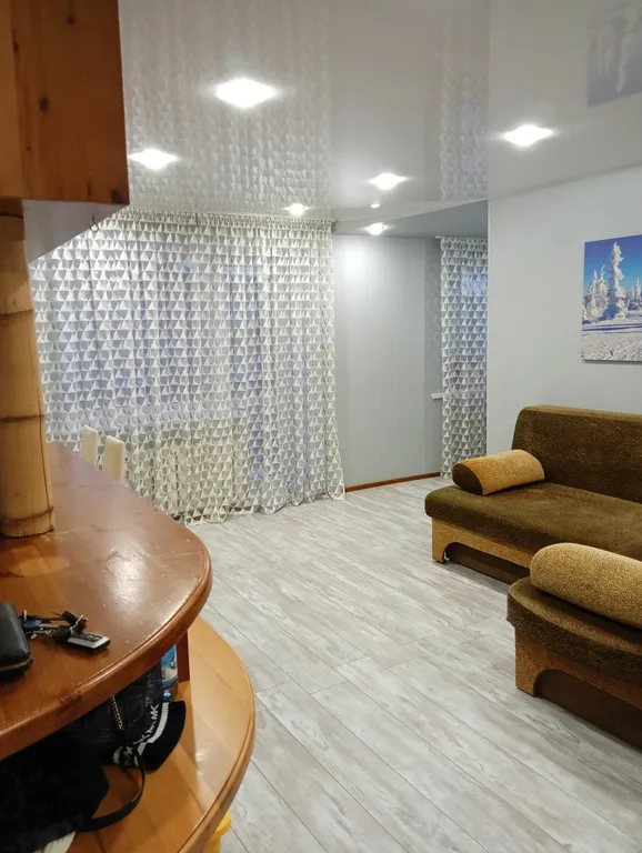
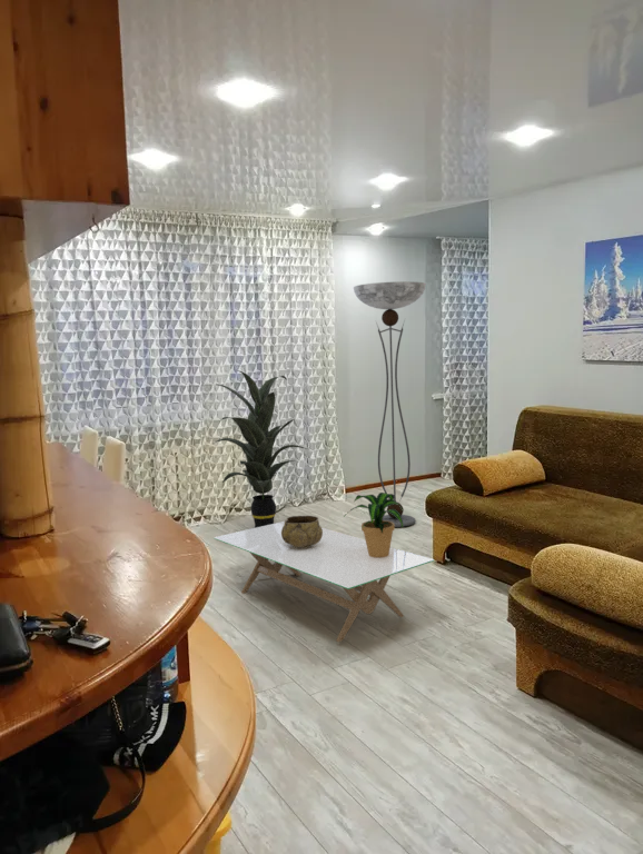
+ coffee table [212,520,435,643]
+ decorative bowl [281,515,323,548]
+ indoor plant [212,369,308,528]
+ floor lamp [353,280,427,528]
+ potted plant [343,491,404,558]
